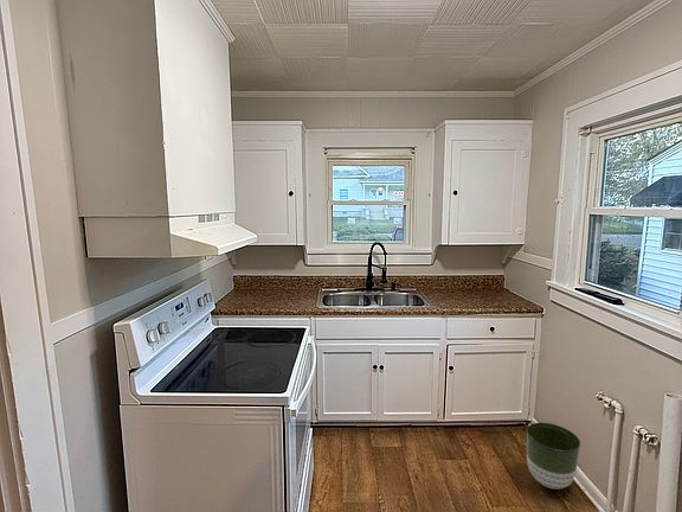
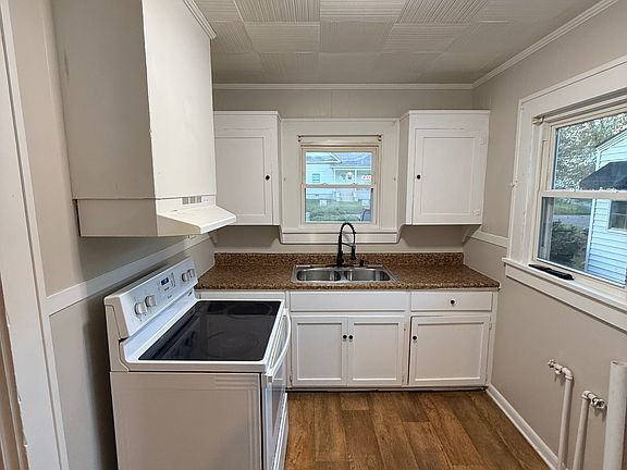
- planter [526,422,581,491]
